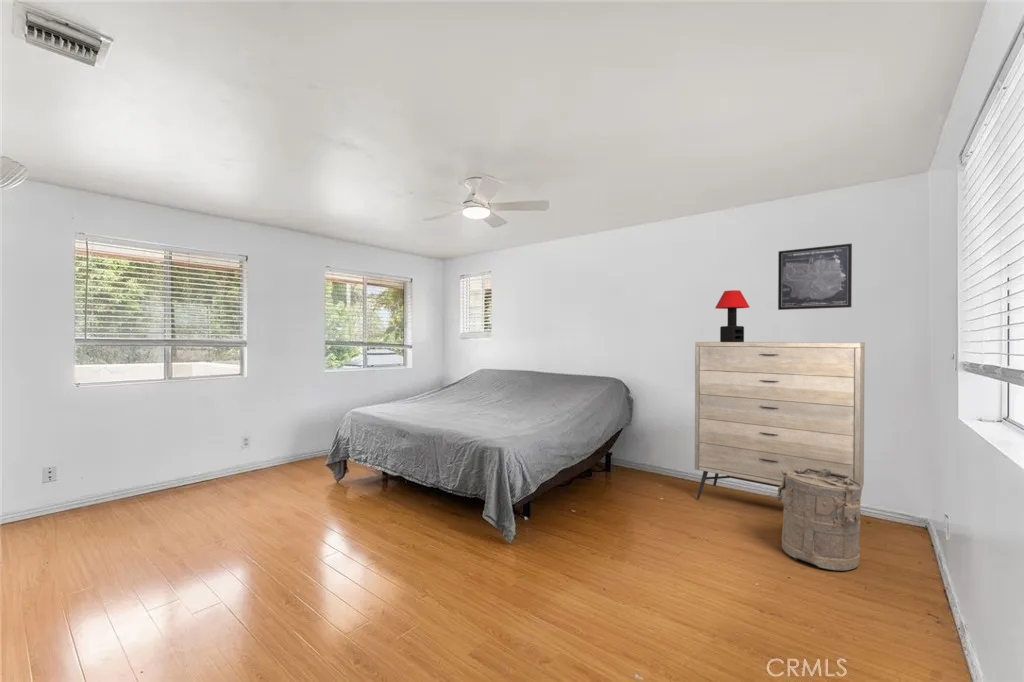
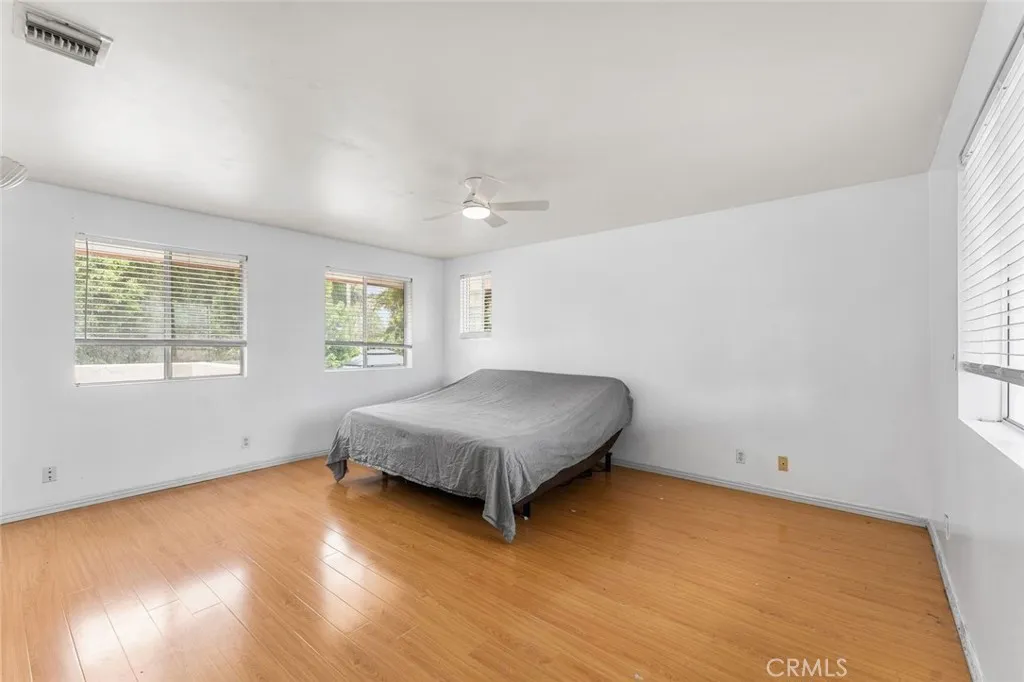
- dresser [694,341,866,516]
- table lamp [714,289,750,342]
- wall art [777,242,853,311]
- laundry hamper [765,468,862,572]
